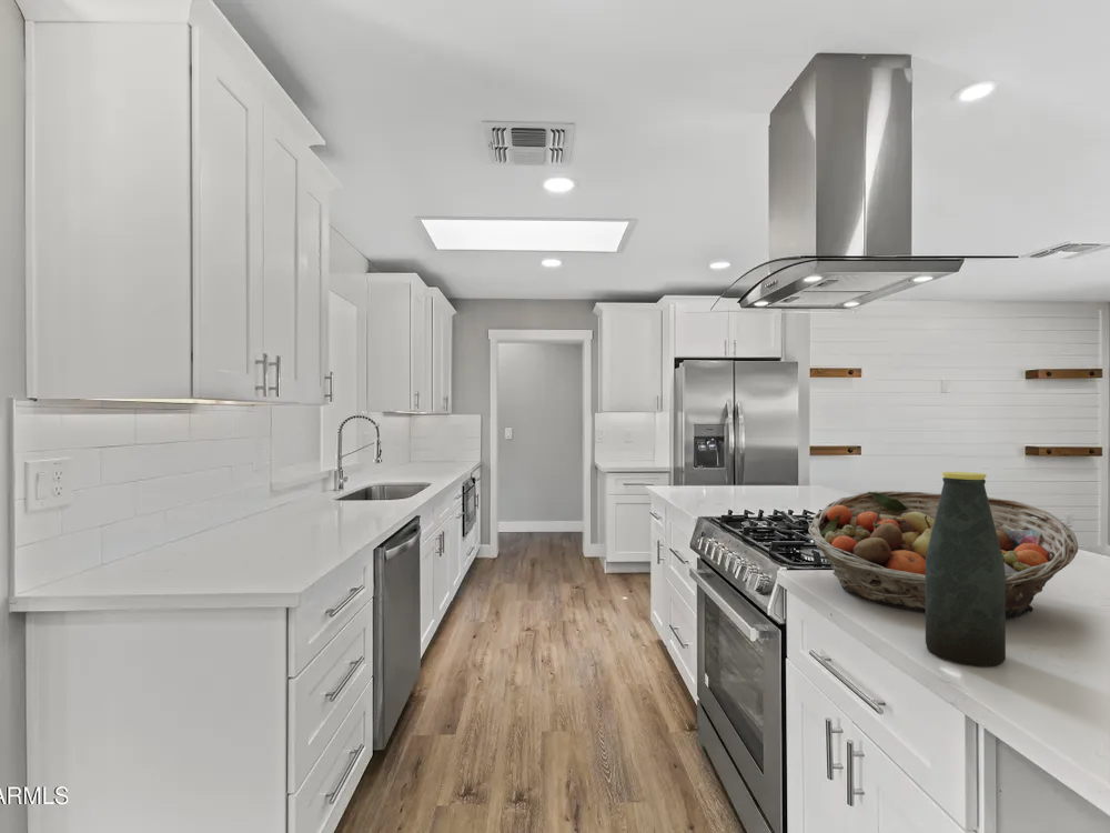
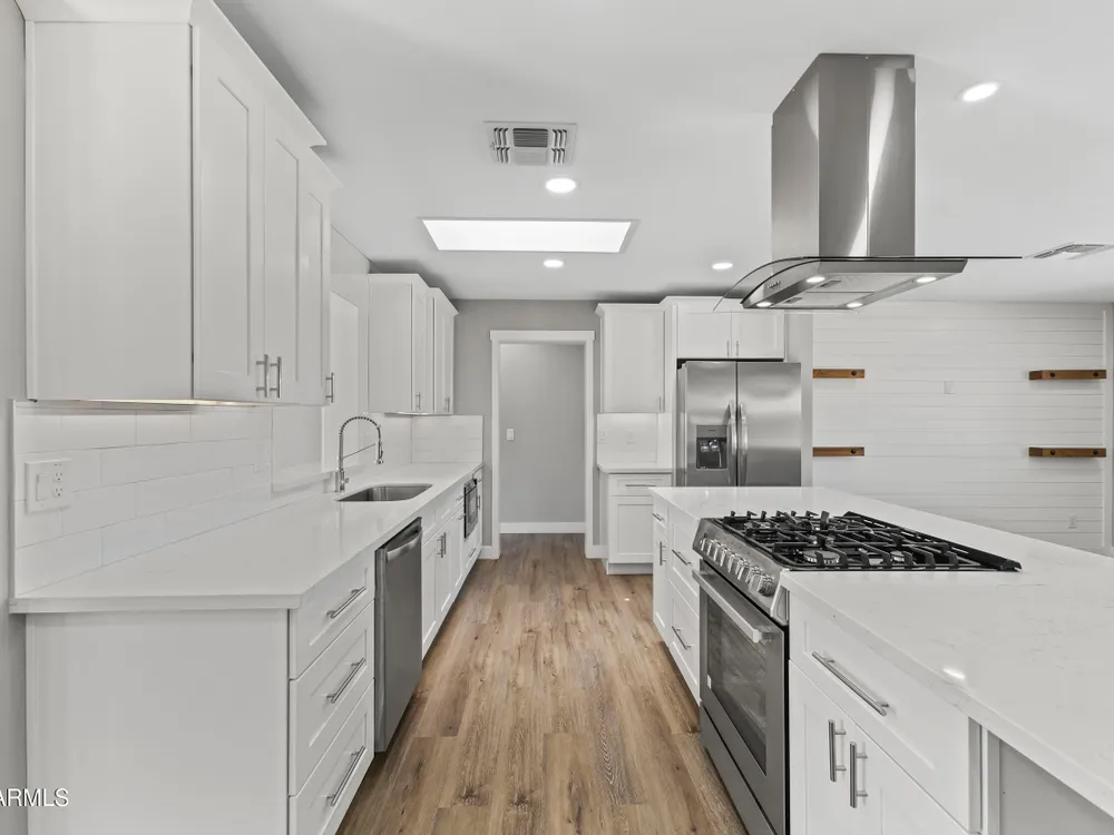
- bottle [925,471,1007,668]
- fruit basket [807,490,1079,620]
